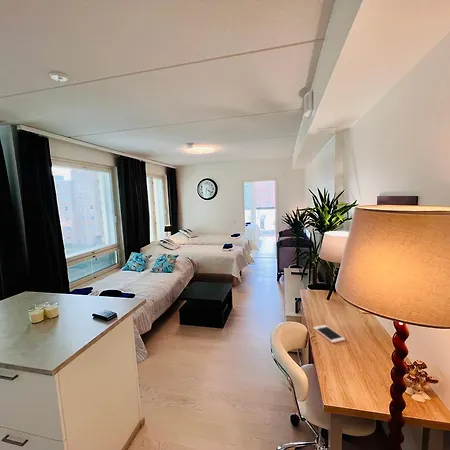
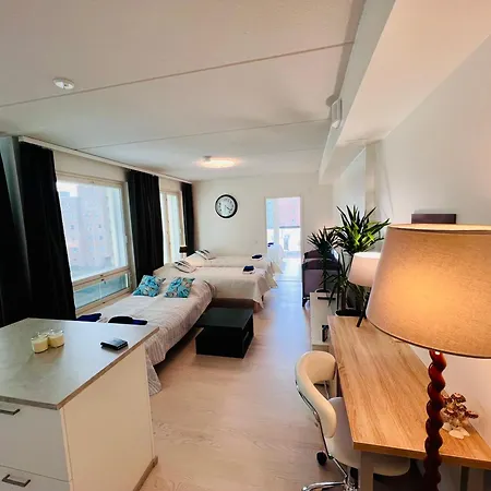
- cell phone [312,324,346,344]
